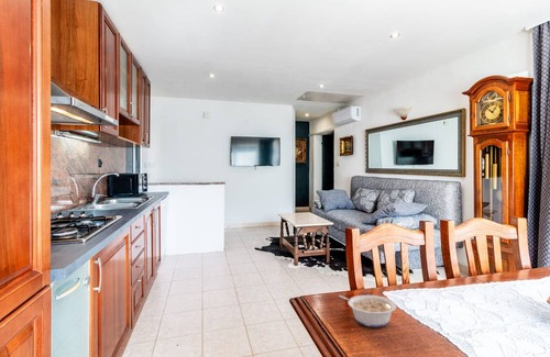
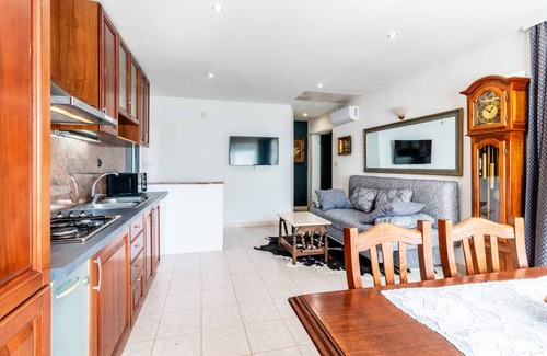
- legume [338,294,397,328]
